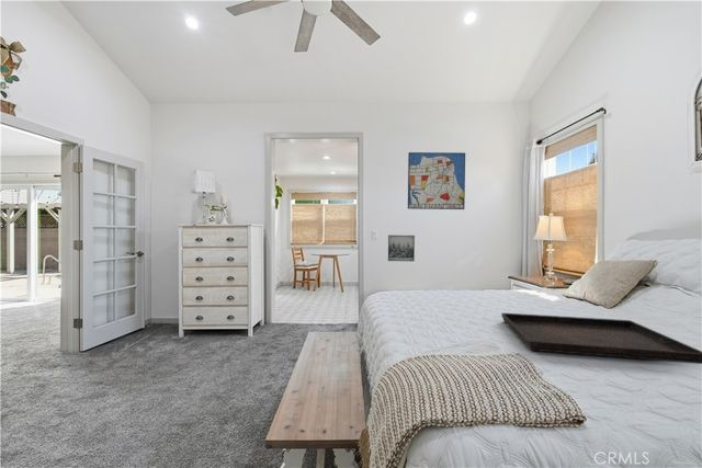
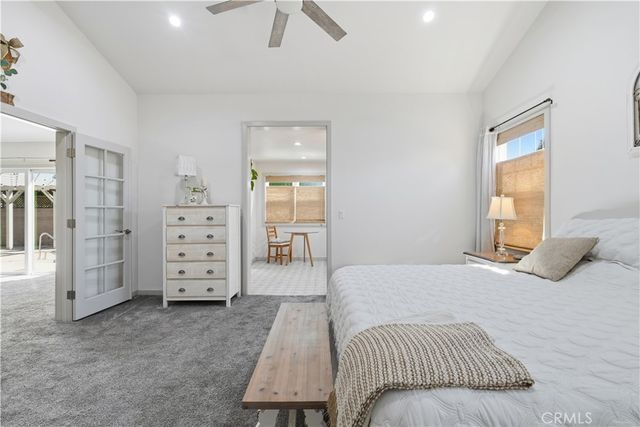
- serving tray [500,312,702,365]
- wall art [387,235,416,262]
- wall art [407,151,466,210]
